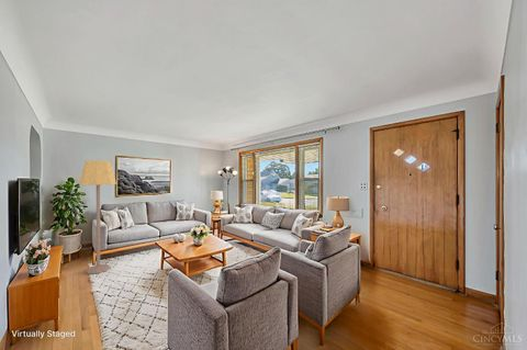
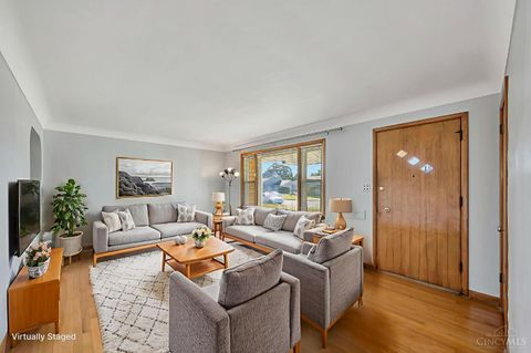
- lamp [78,159,117,275]
